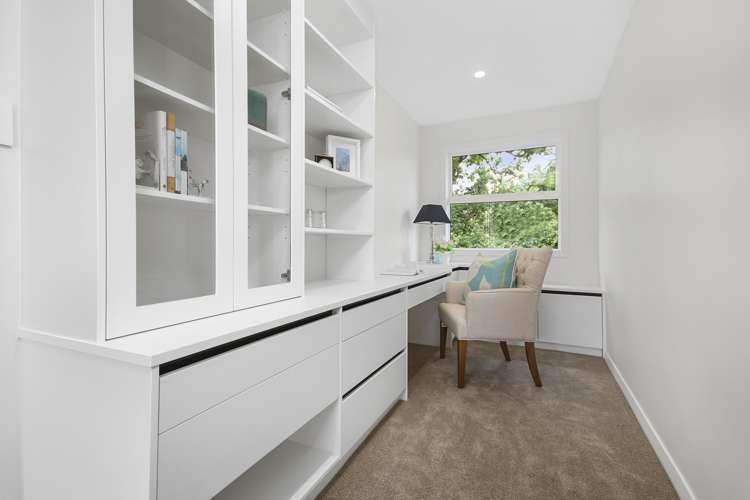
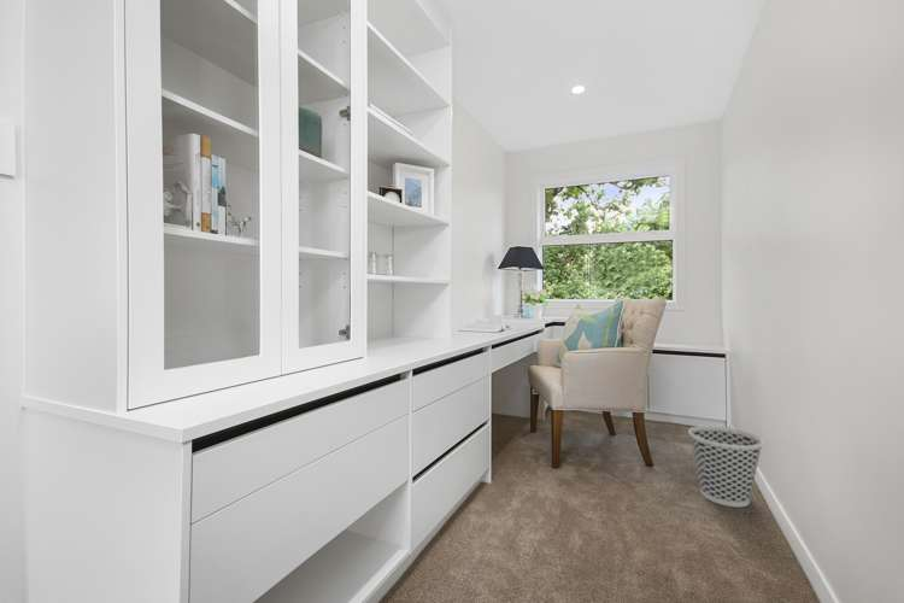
+ wastebasket [687,425,765,508]
